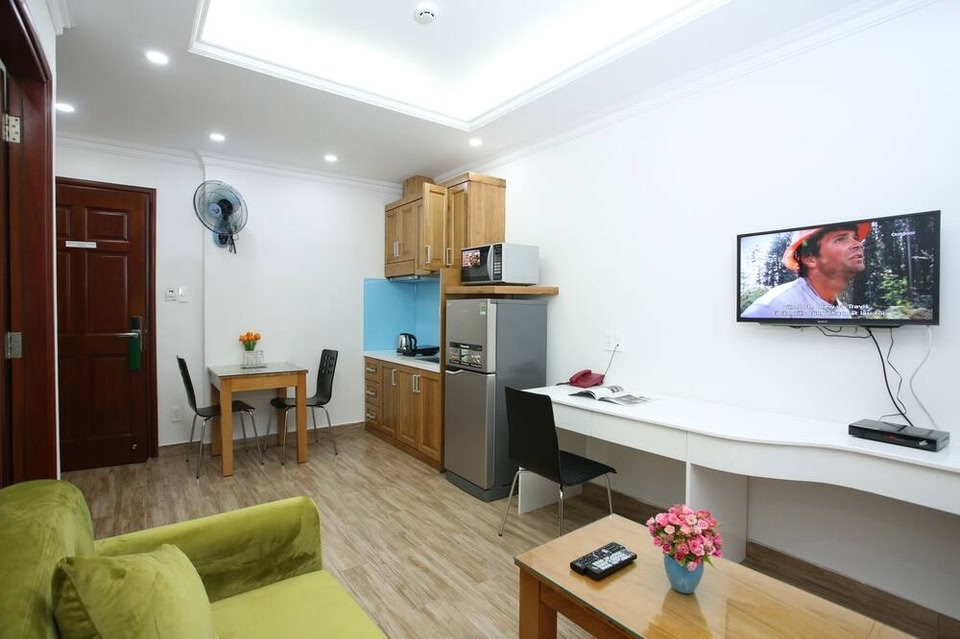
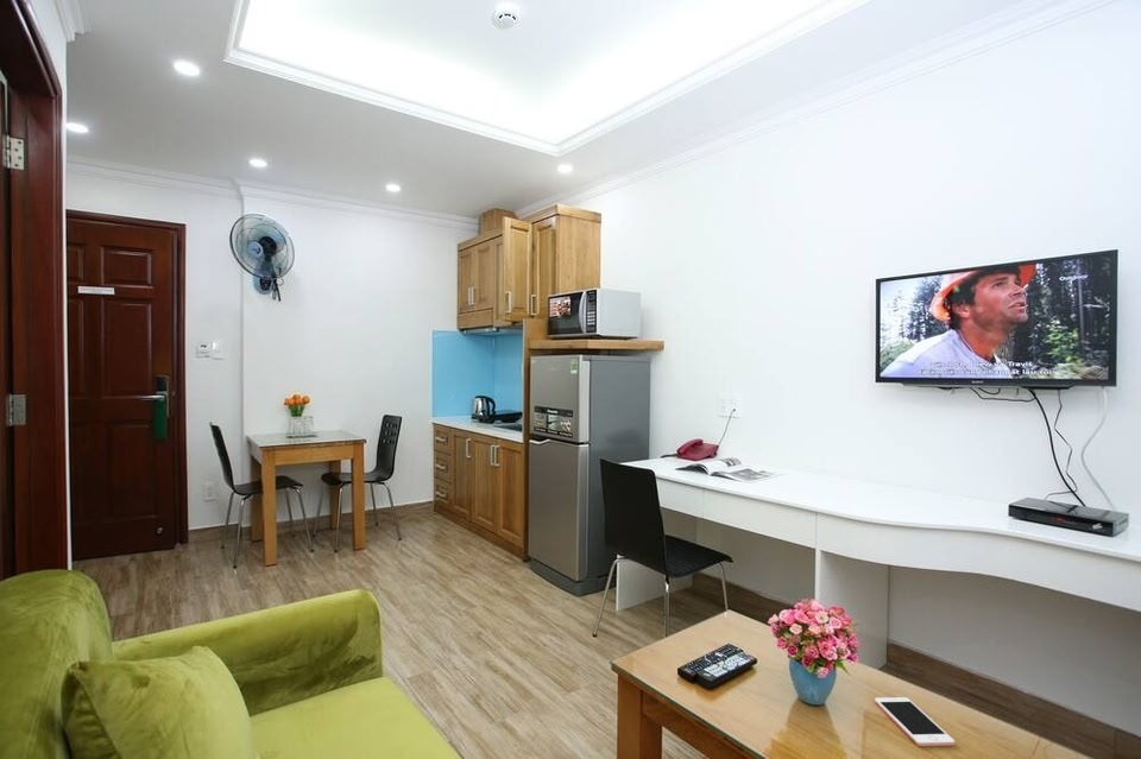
+ cell phone [874,696,956,747]
